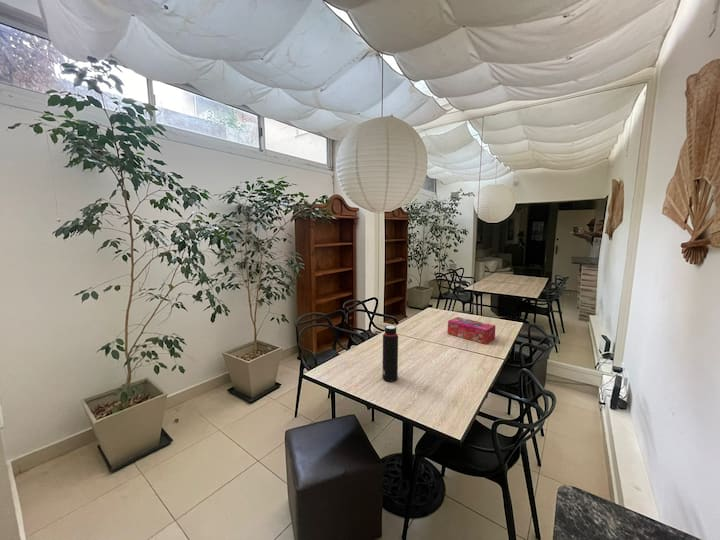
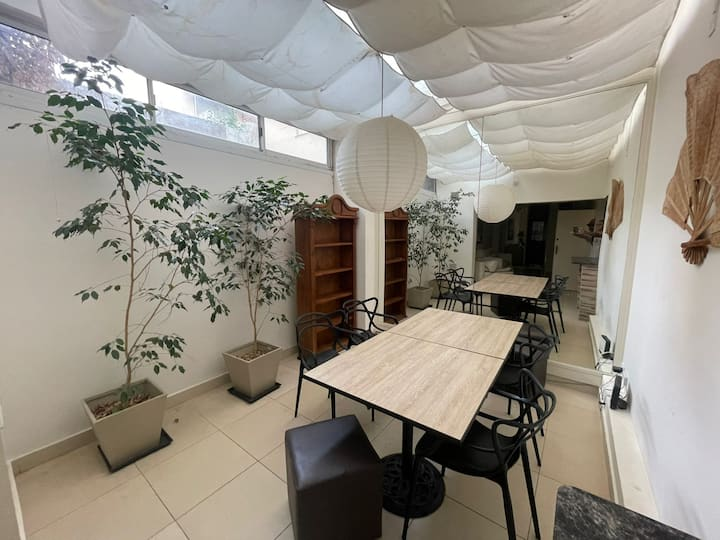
- tissue box [447,316,496,345]
- water bottle [381,324,399,382]
